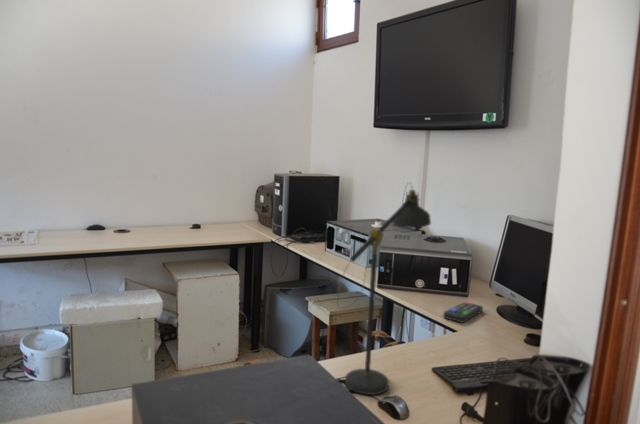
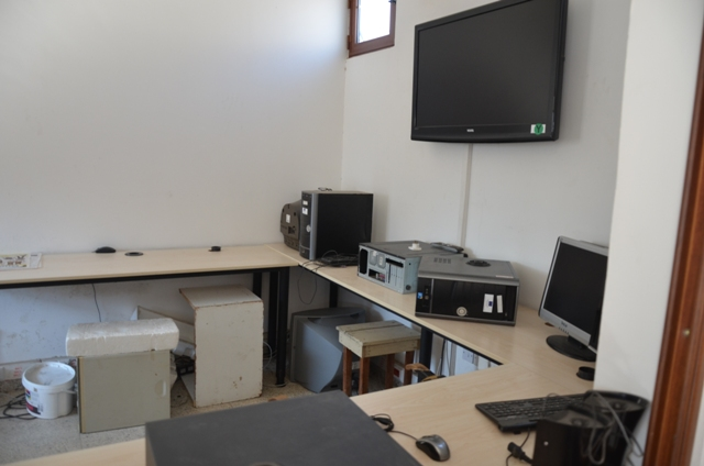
- remote control [442,301,484,323]
- desk lamp [336,181,432,396]
